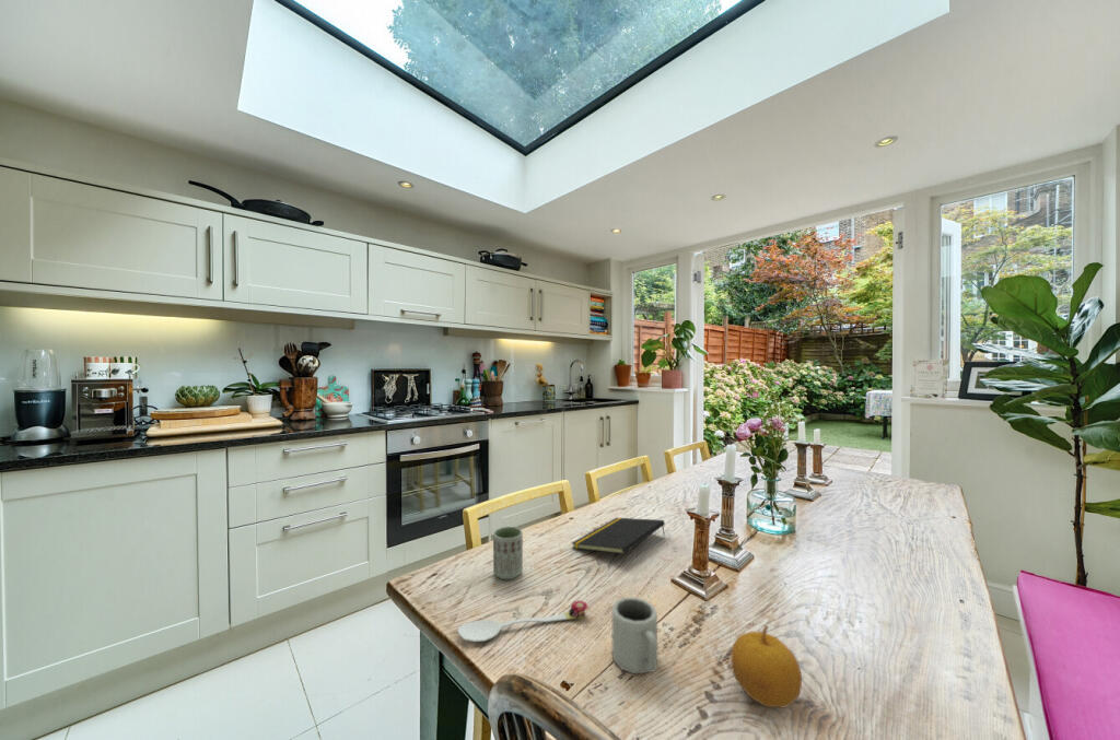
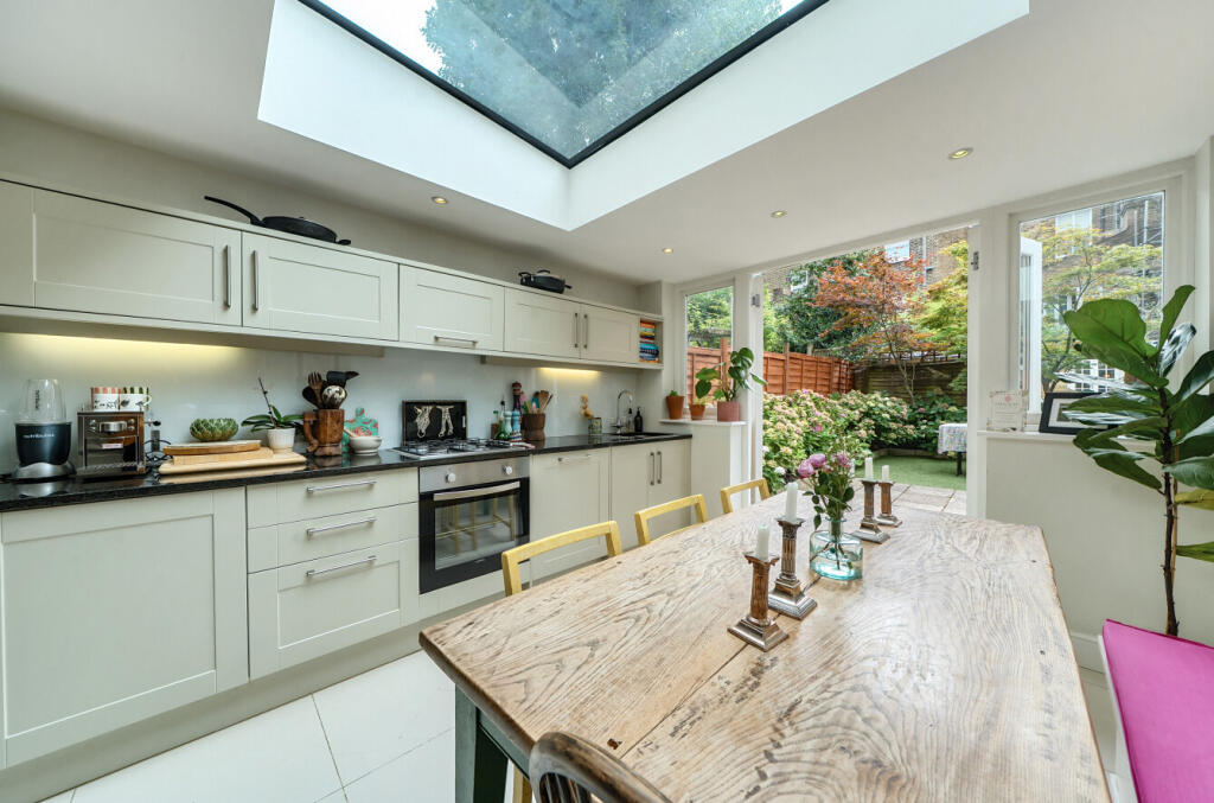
- cup [492,526,524,580]
- spoon [457,599,590,643]
- fruit [730,624,803,709]
- notepad [571,517,666,555]
- cup [611,596,658,674]
